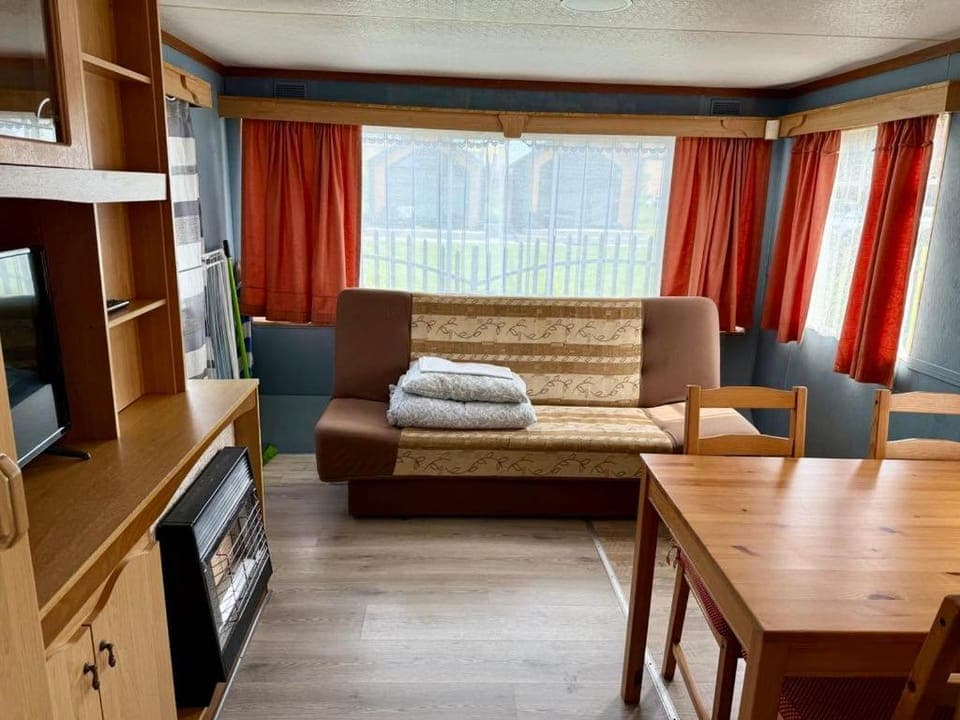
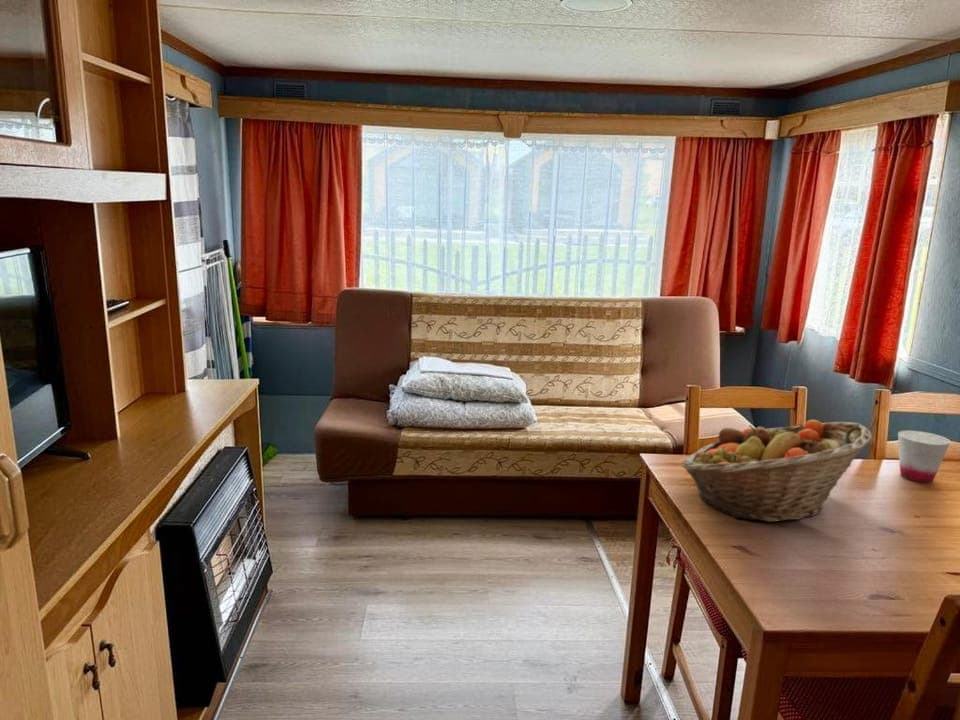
+ fruit basket [681,419,873,523]
+ cup [897,429,952,483]
